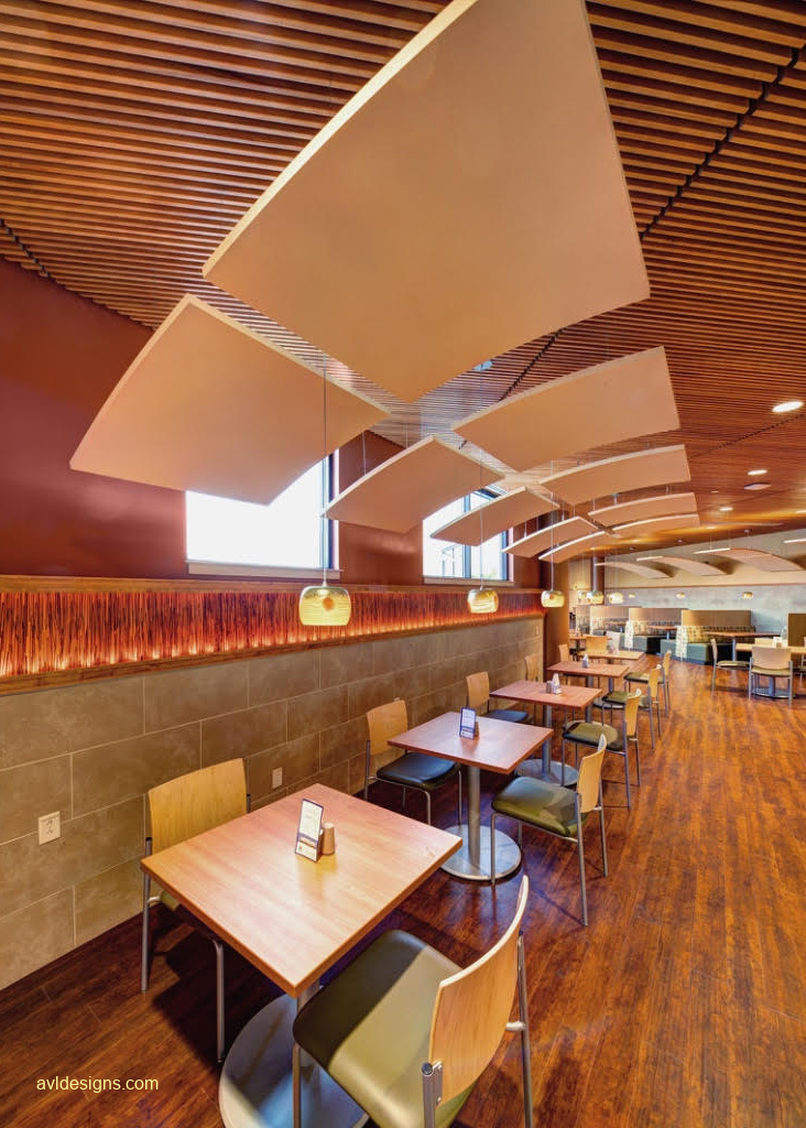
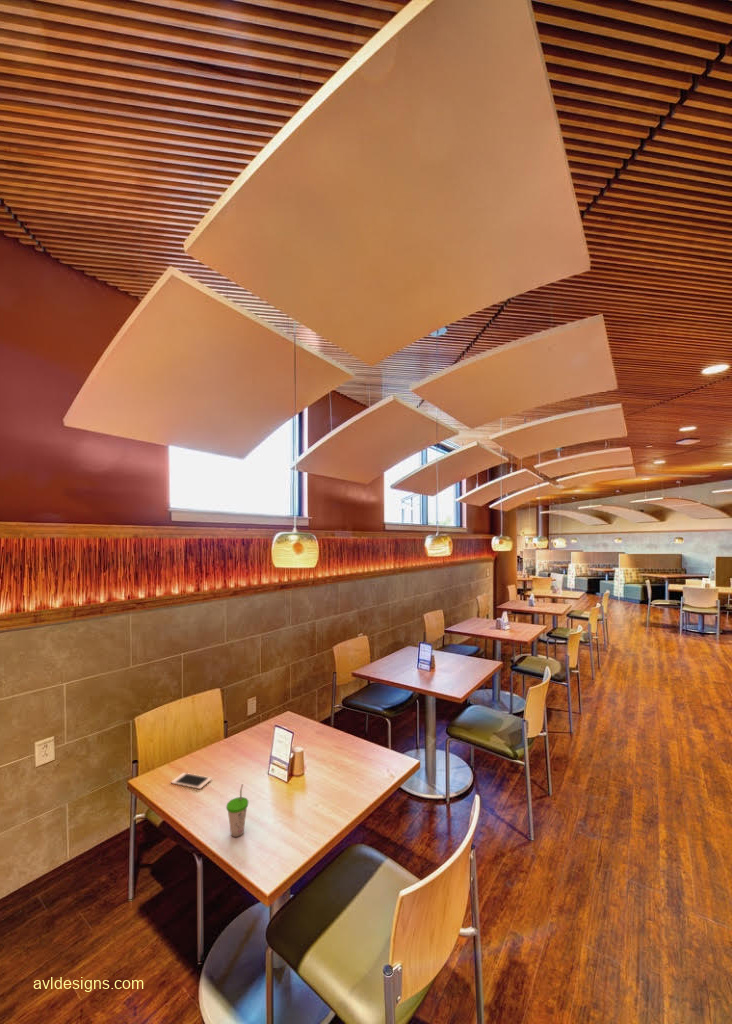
+ cup [225,783,249,838]
+ cell phone [170,772,213,790]
